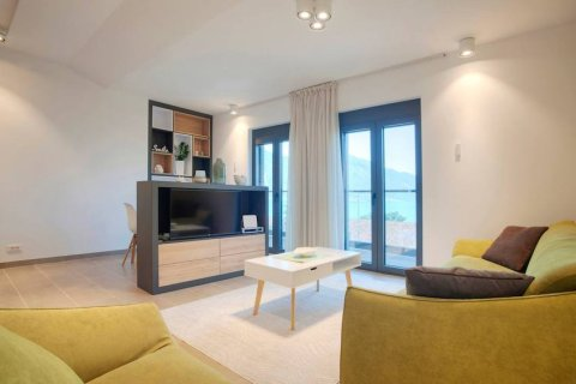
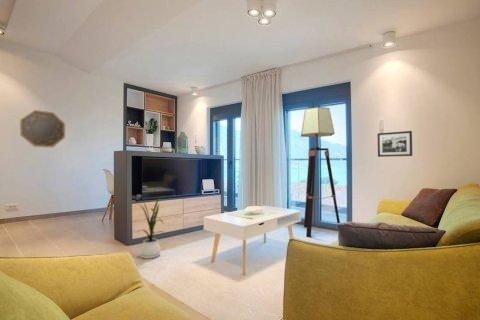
+ picture frame [377,130,413,158]
+ house plant [133,195,166,260]
+ home mirror [19,109,66,148]
+ floor lamp [300,106,341,238]
